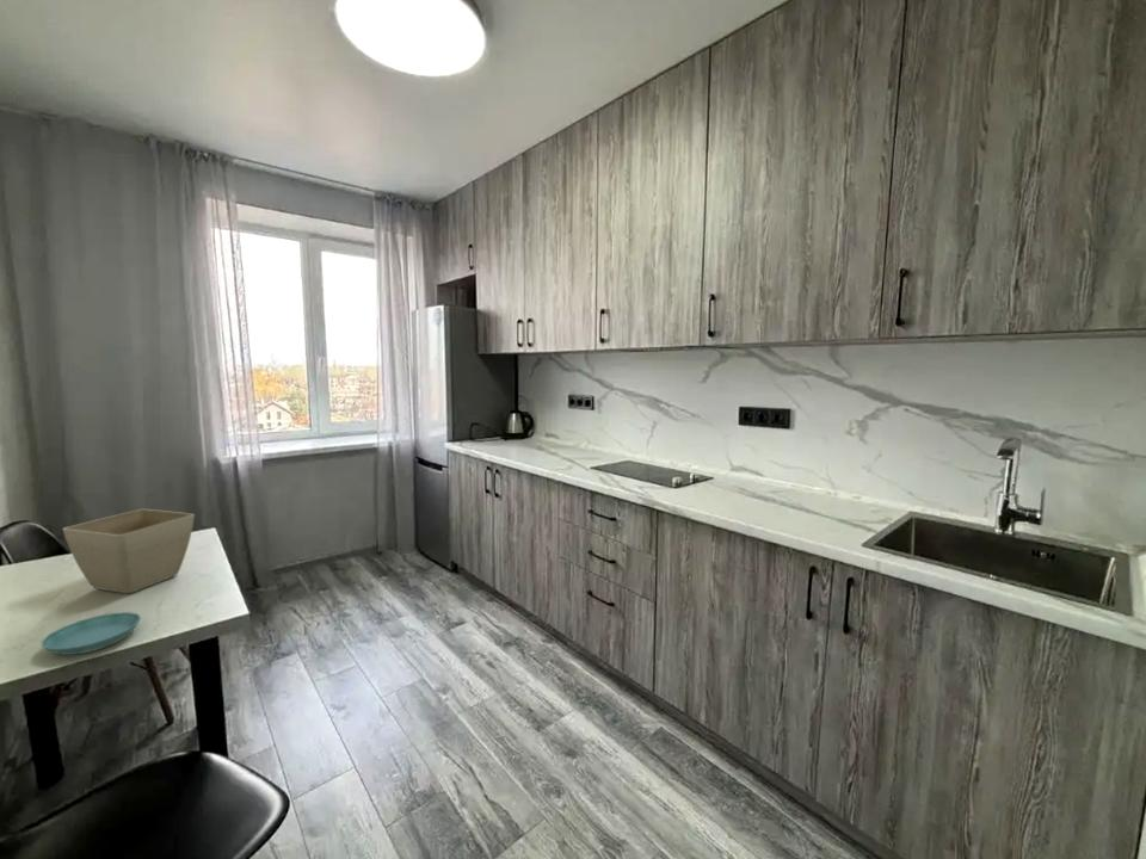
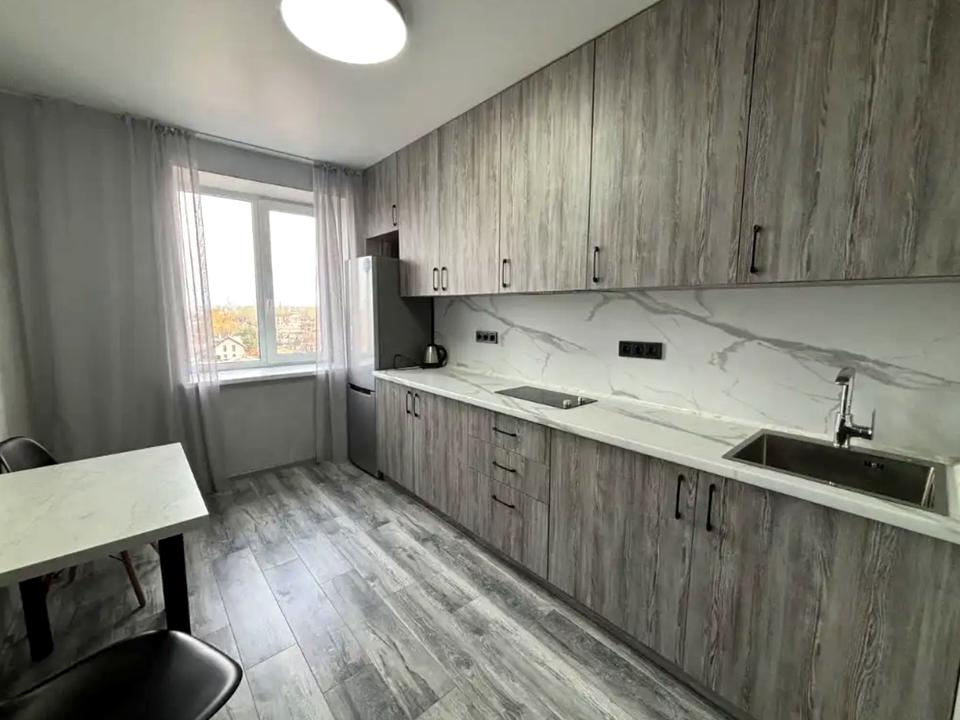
- saucer [41,611,142,656]
- flower pot [62,508,196,594]
